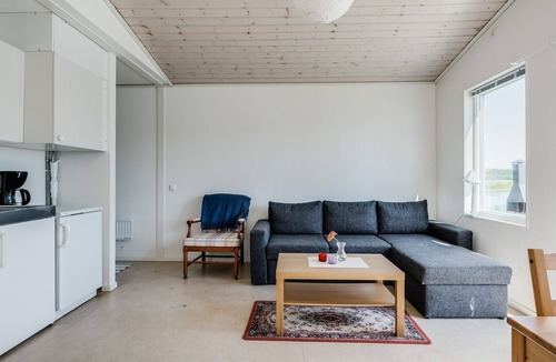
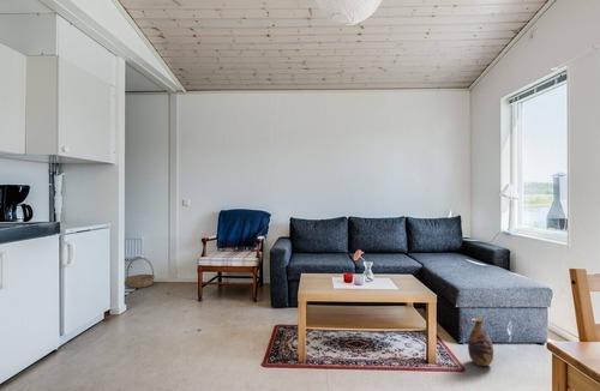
+ basket [124,257,156,289]
+ vase [467,317,494,367]
